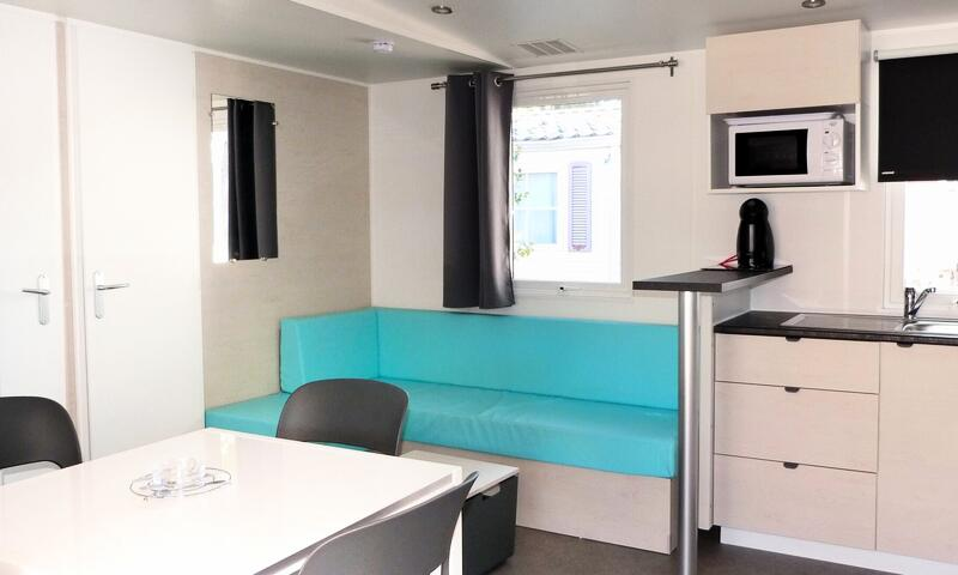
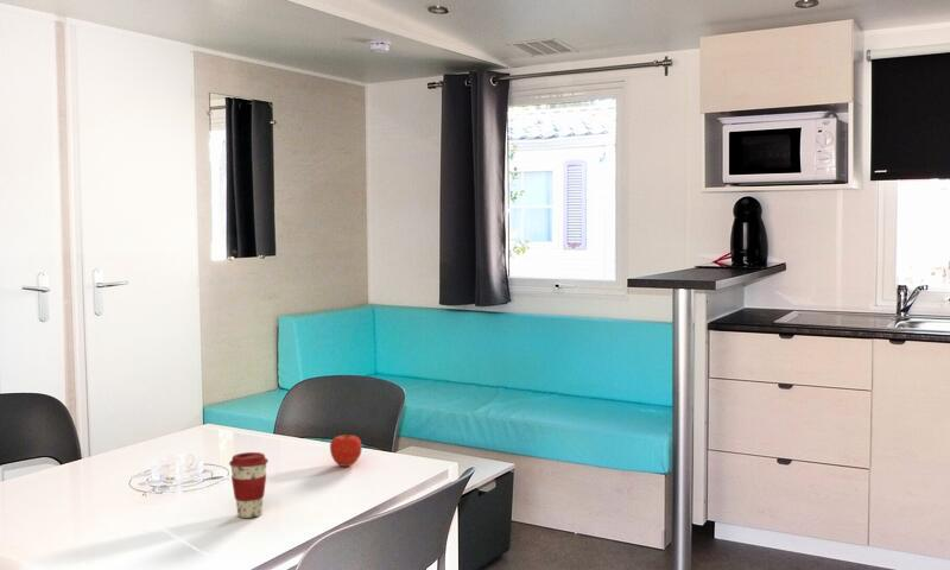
+ coffee cup [228,451,270,519]
+ fruit [329,431,363,468]
